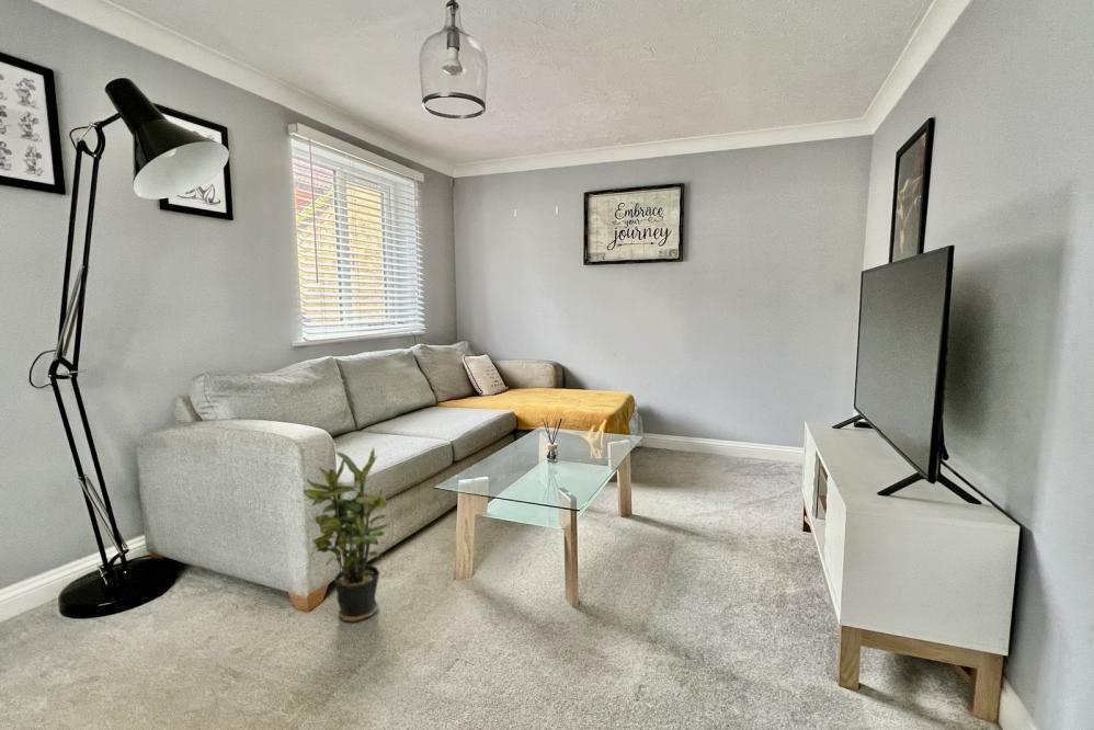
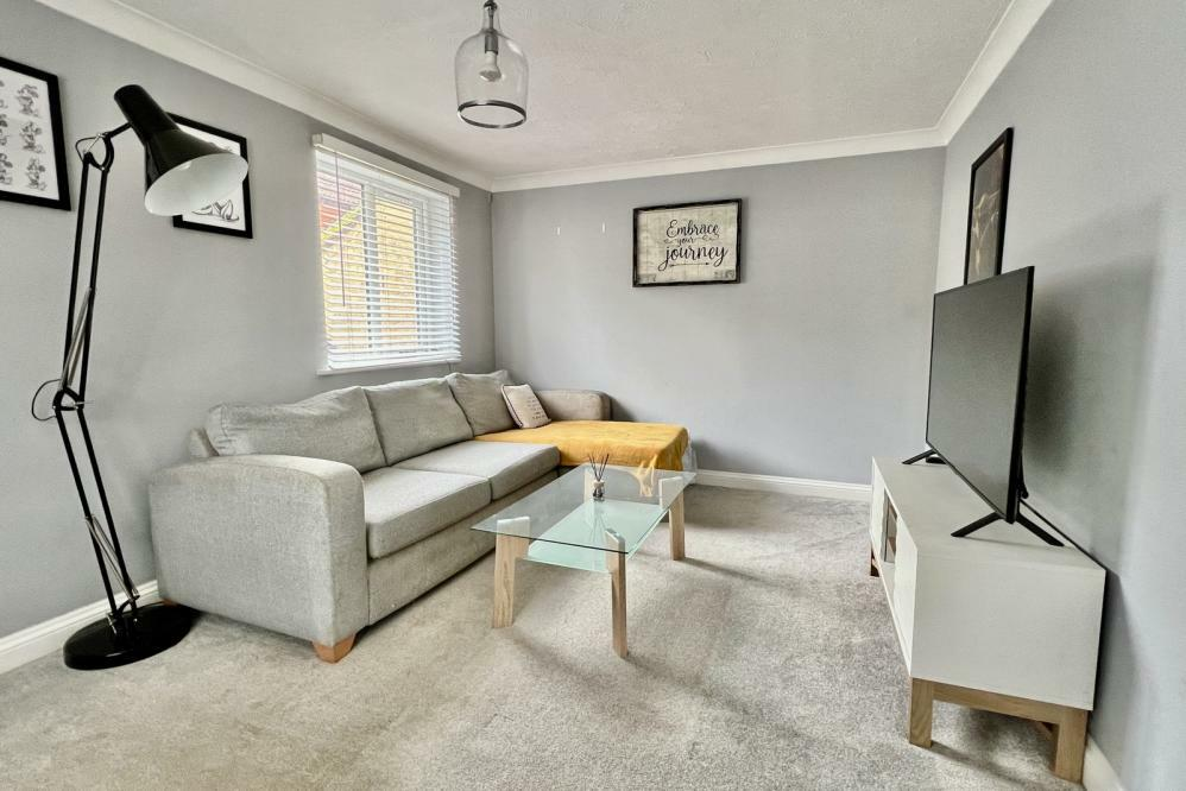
- potted plant [301,447,391,624]
